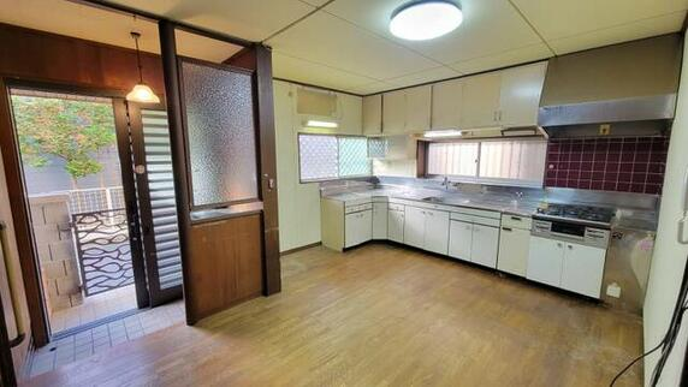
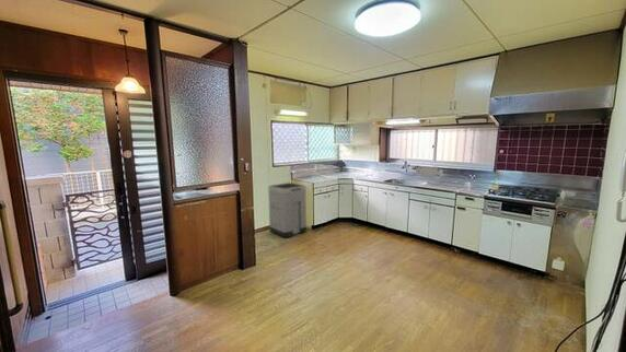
+ trash can [267,181,308,238]
